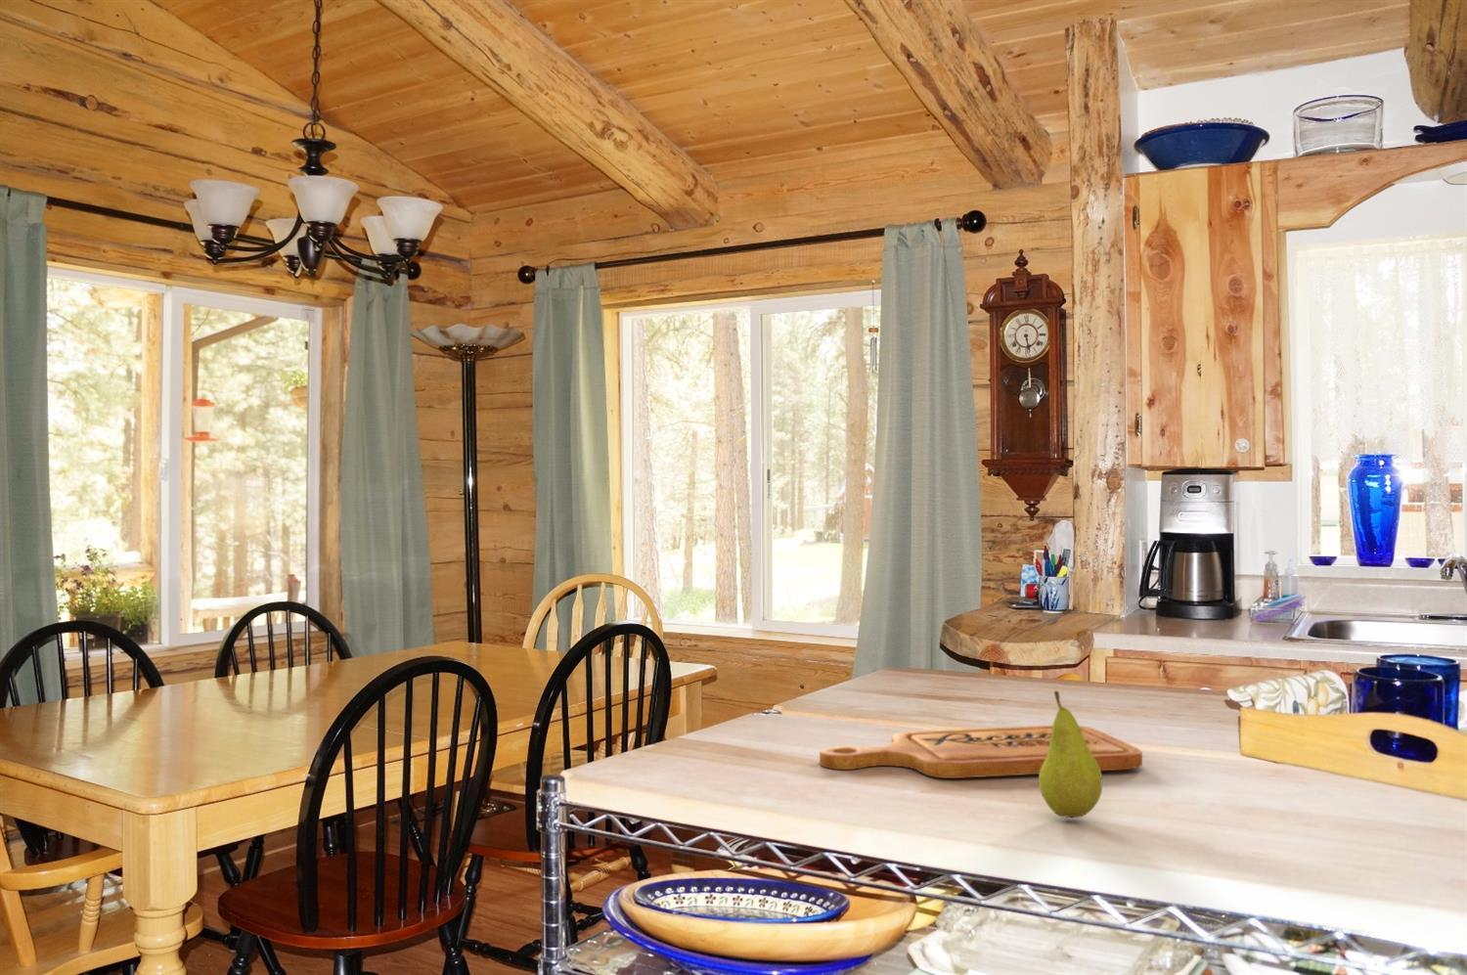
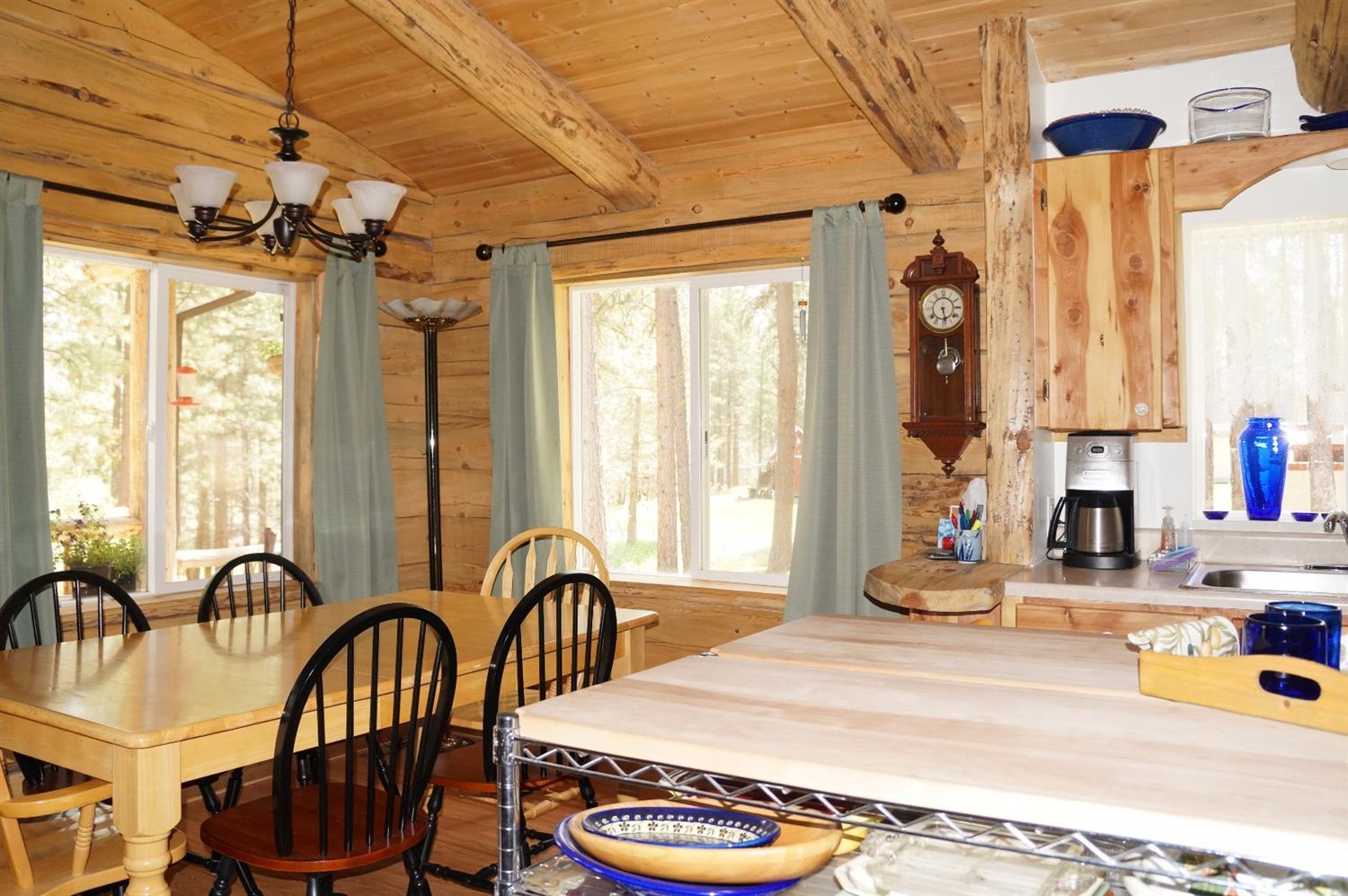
- fruit [1037,690,1105,819]
- cutting board [818,725,1144,779]
